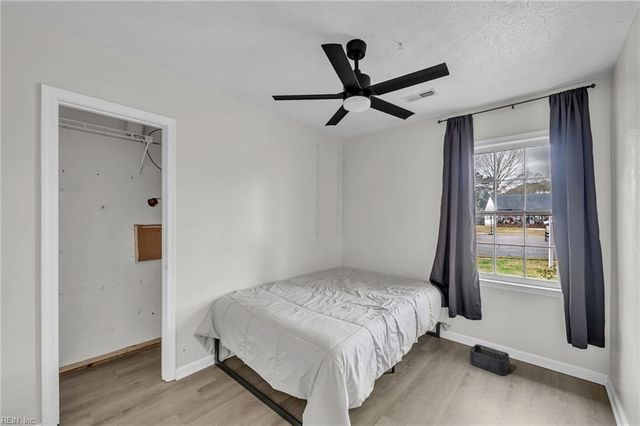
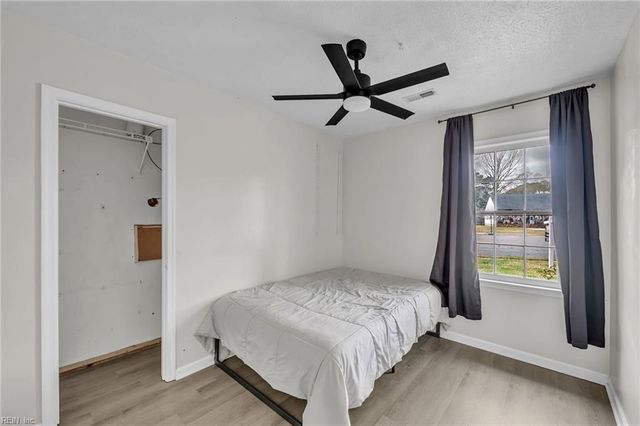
- storage bin [469,343,511,376]
